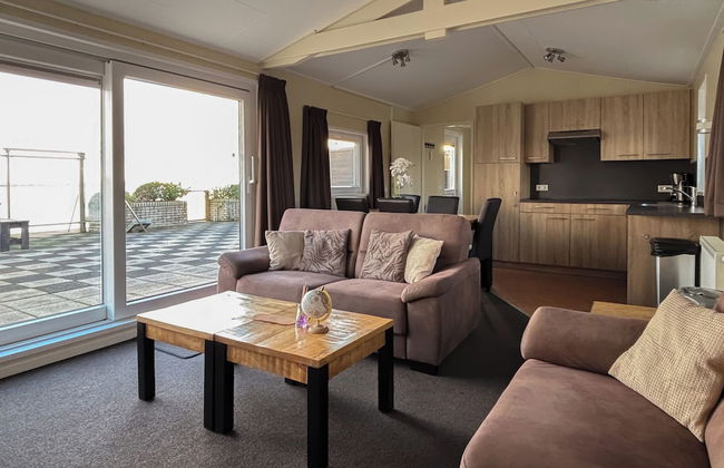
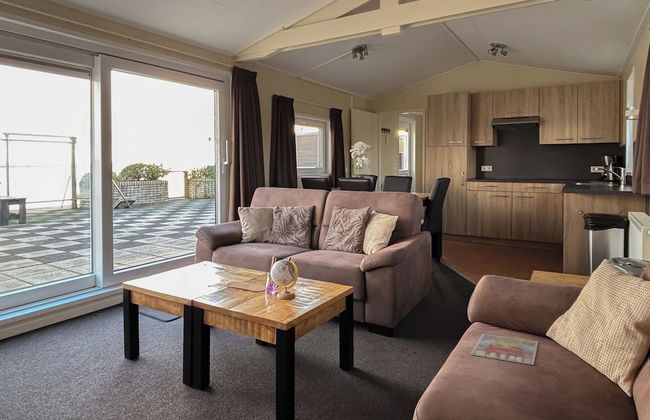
+ magazine [469,333,539,366]
